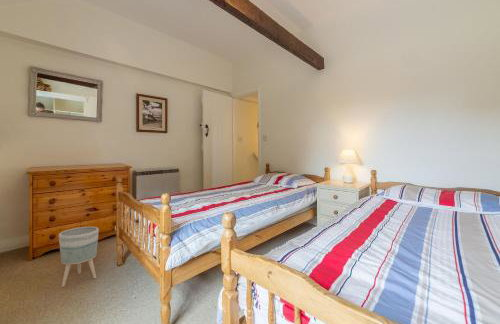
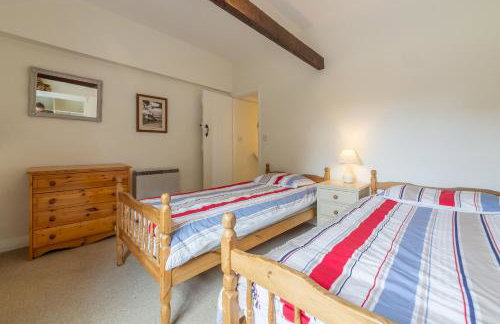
- planter [58,226,100,288]
